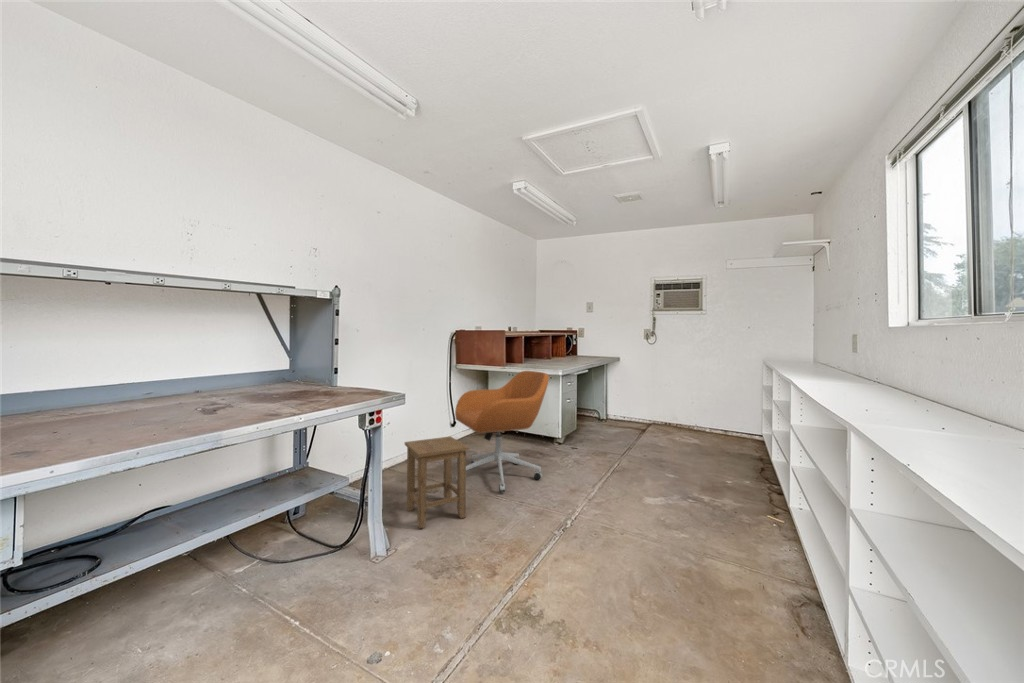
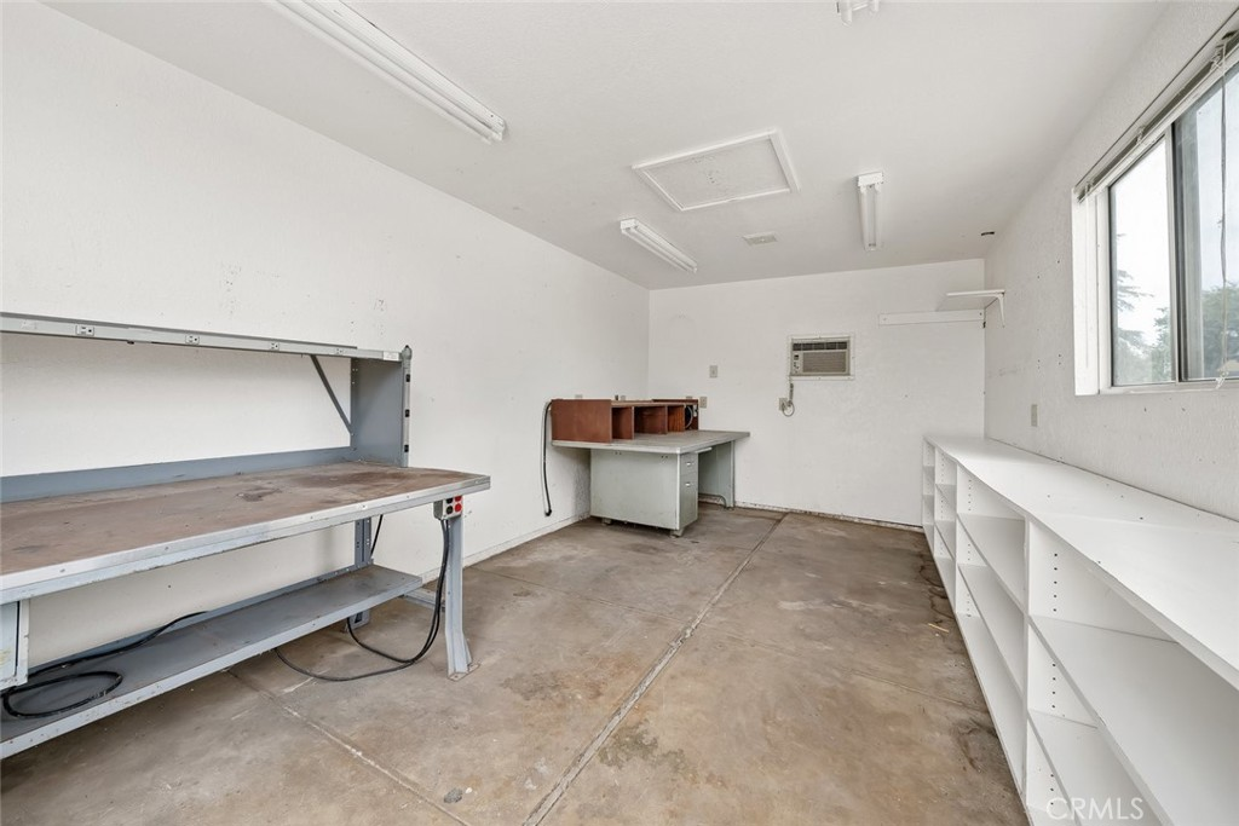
- office chair [454,370,550,493]
- stool [404,435,470,529]
